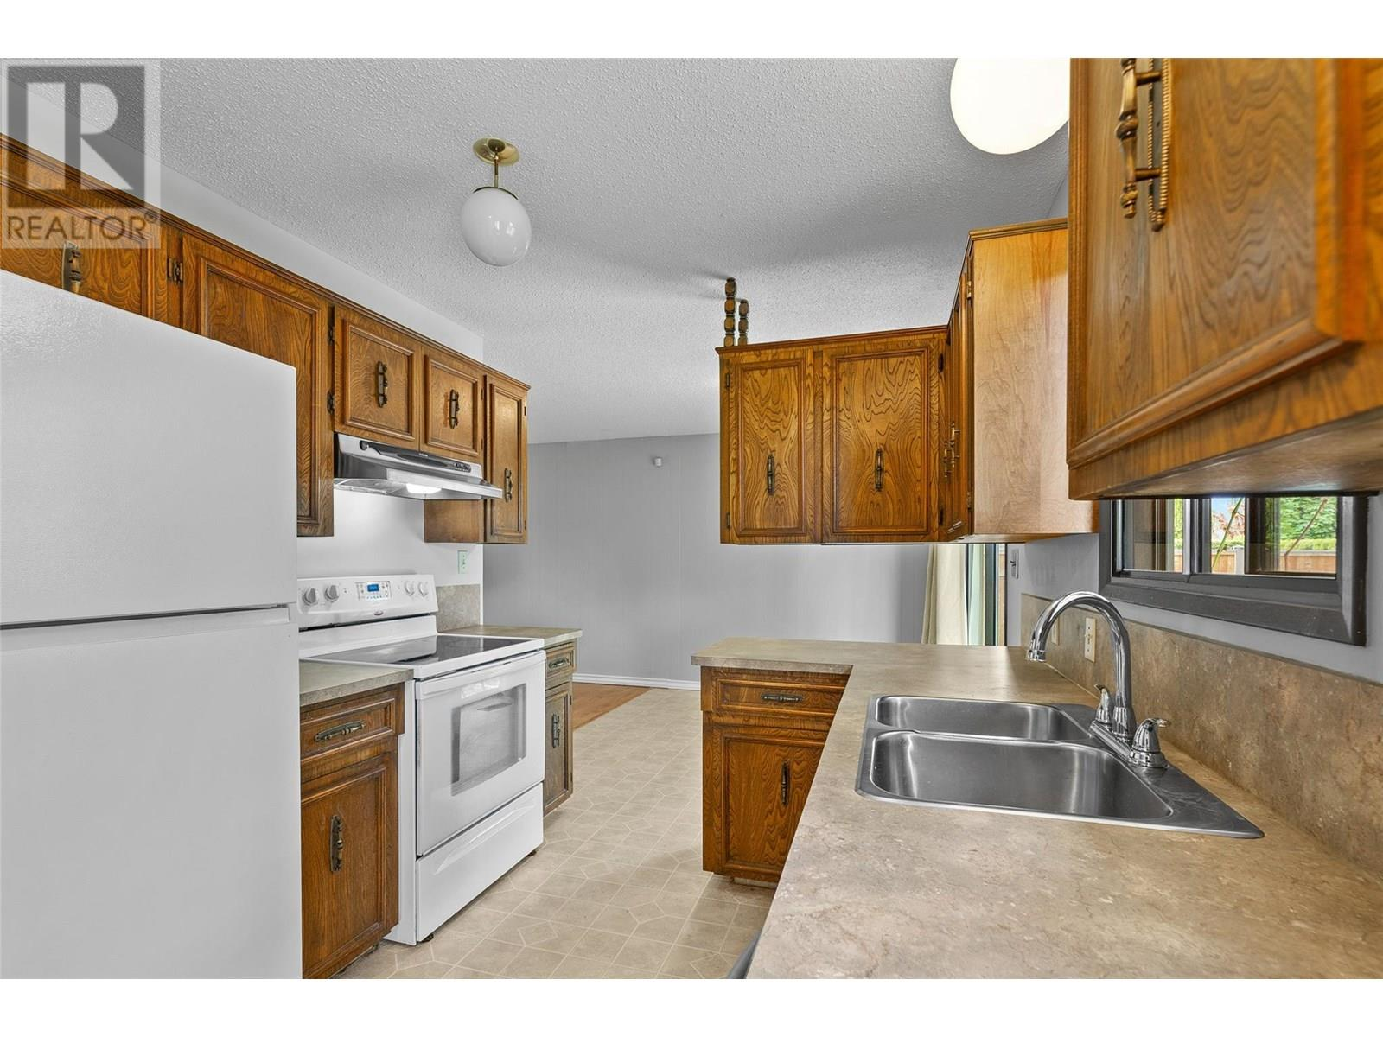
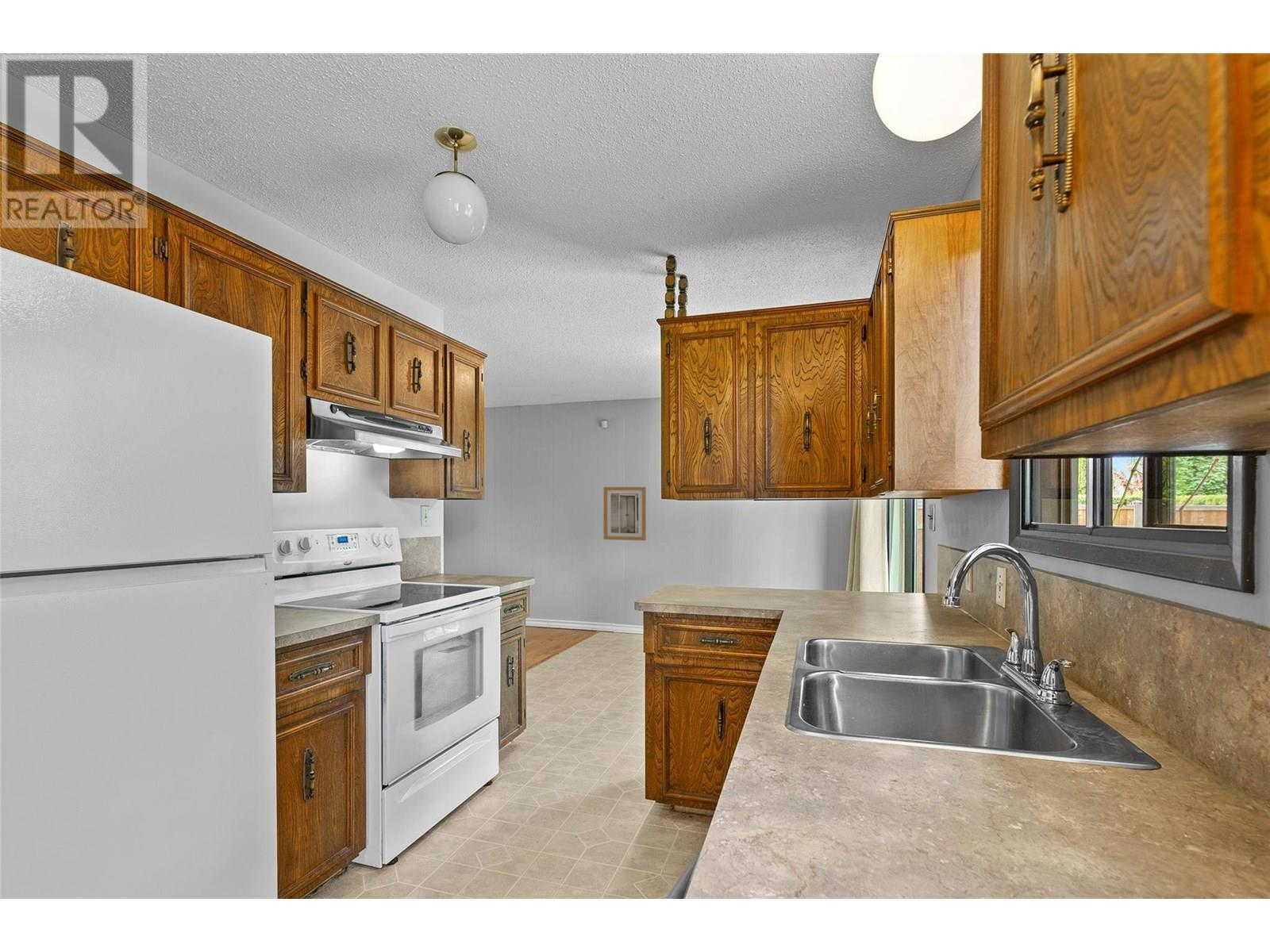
+ wall art [603,486,647,541]
